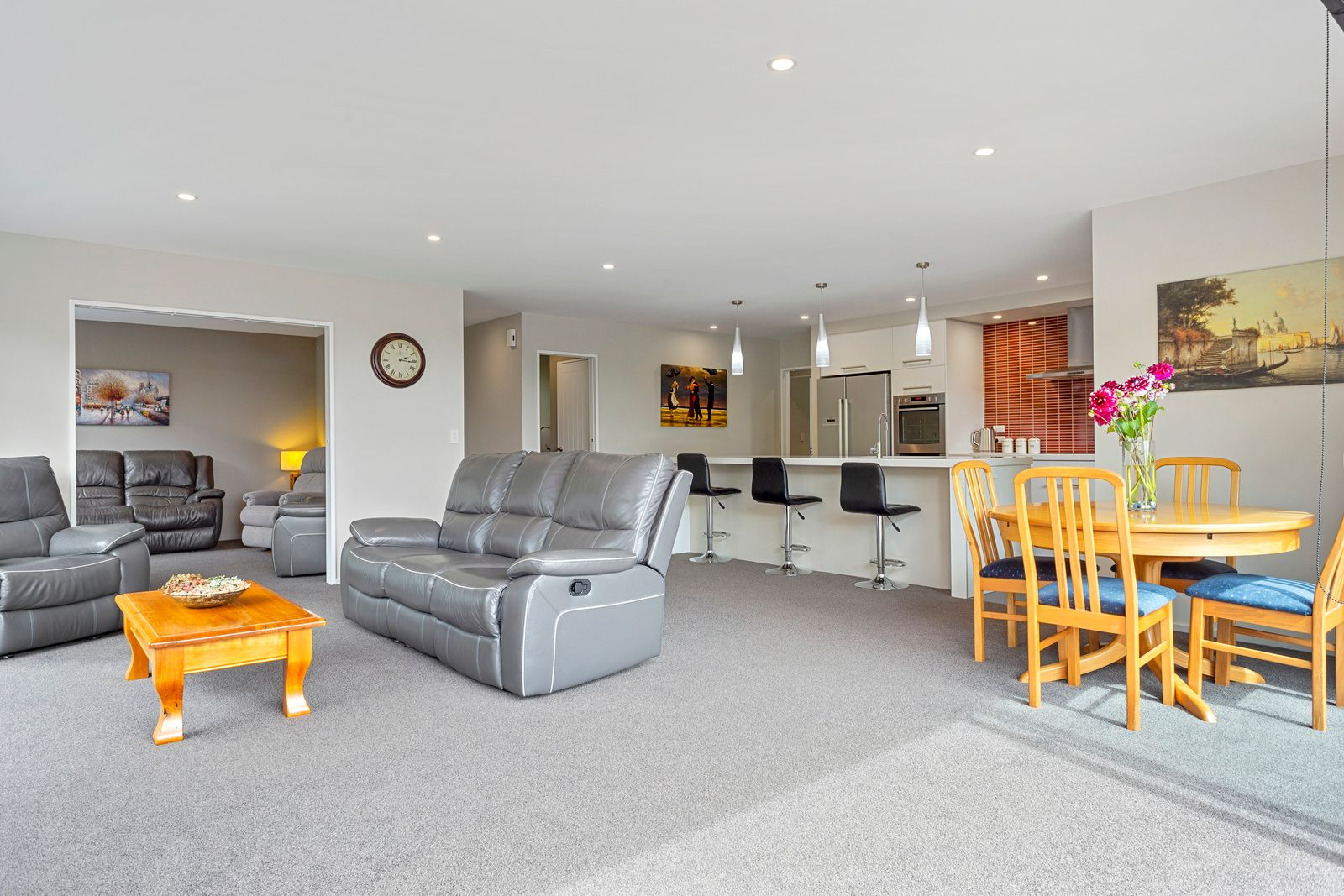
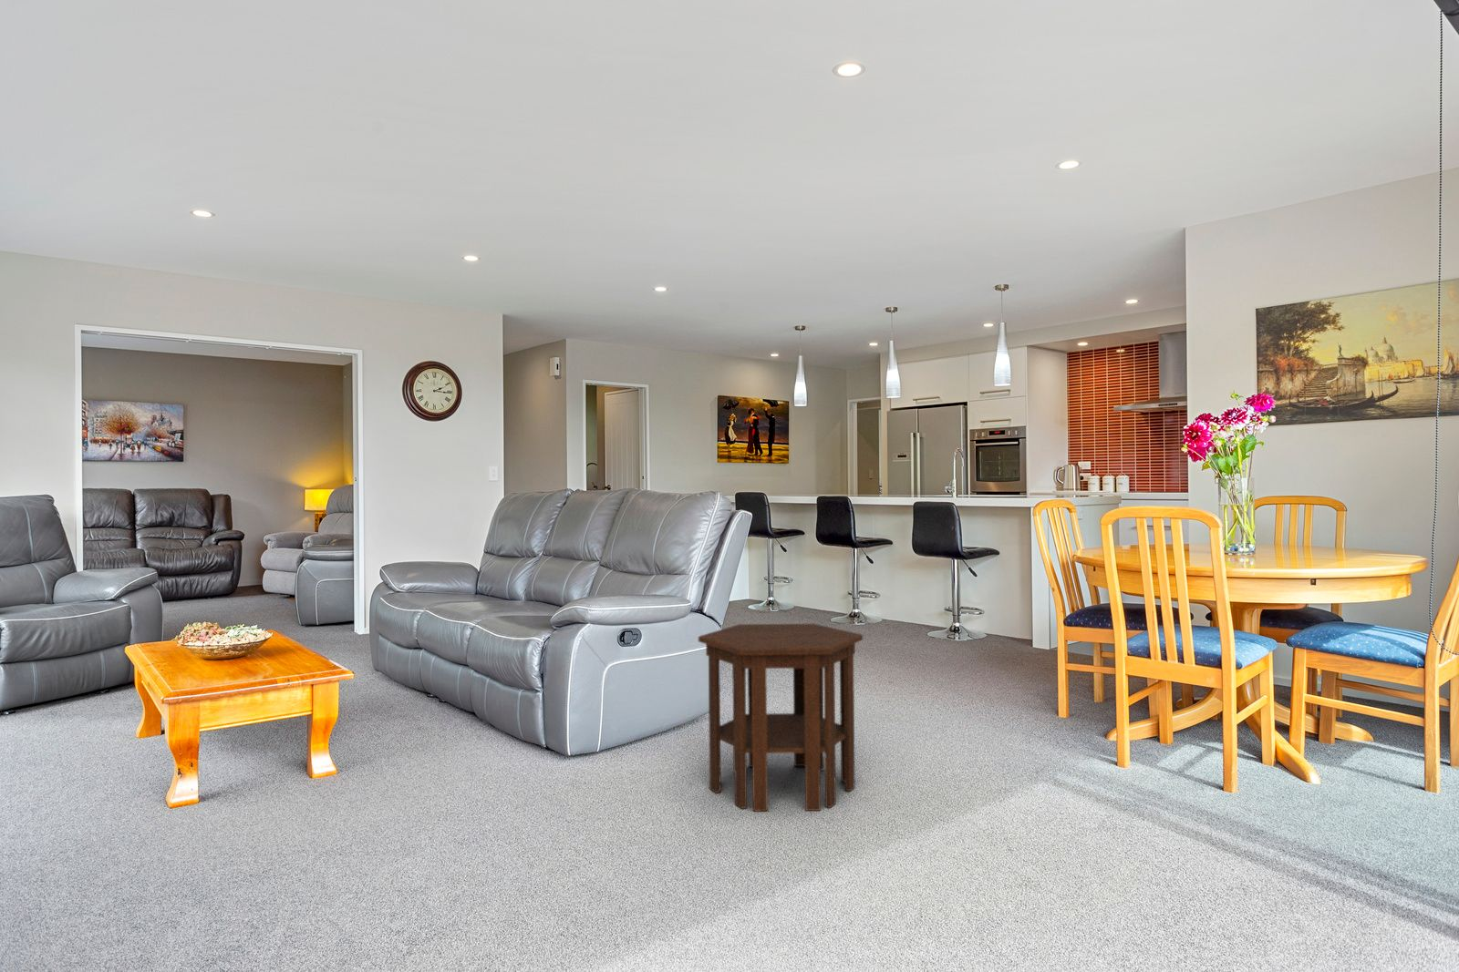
+ side table [698,623,863,813]
